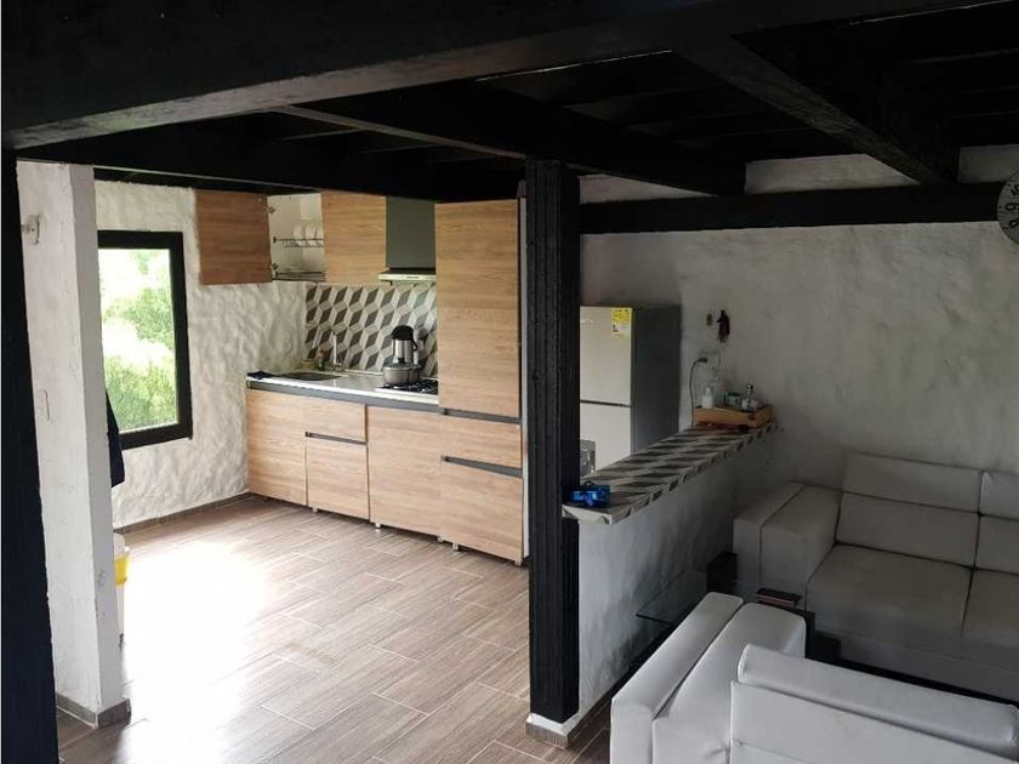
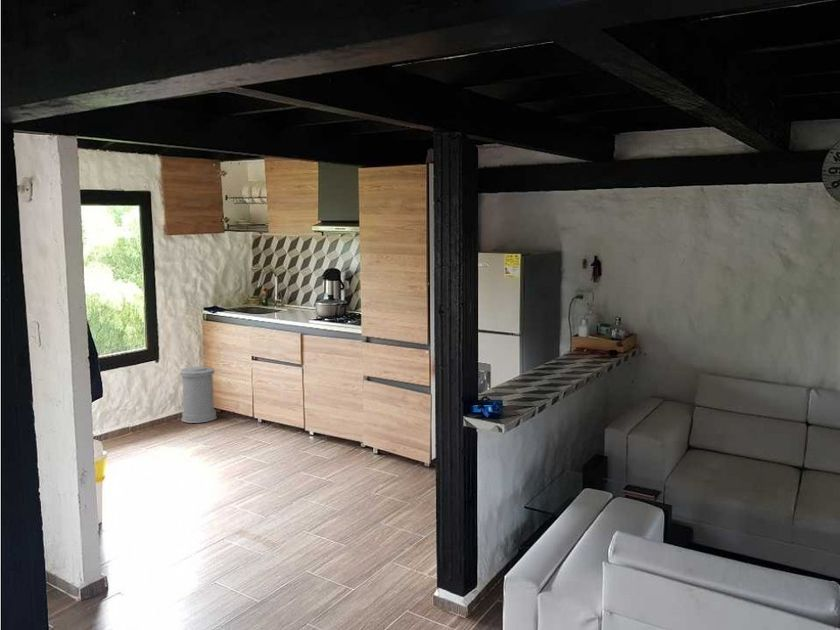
+ trash can [179,366,217,424]
